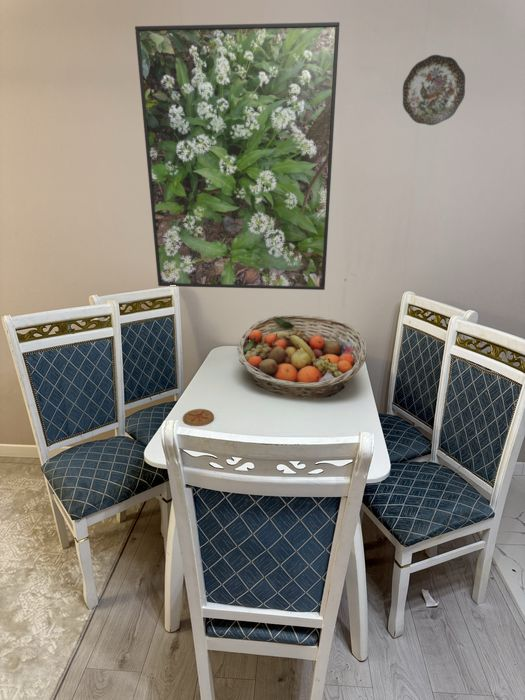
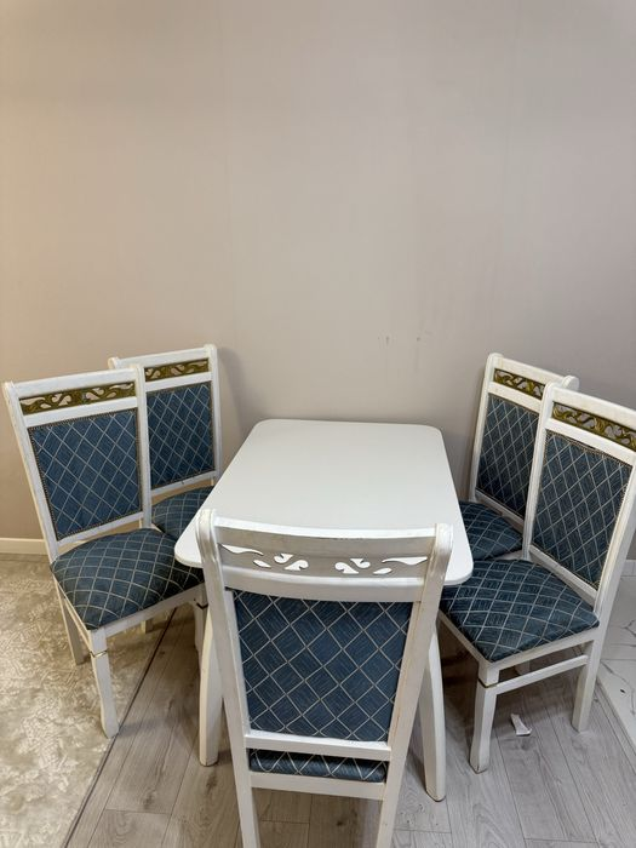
- decorative plate [402,54,466,126]
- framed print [134,21,341,291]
- coaster [182,408,215,427]
- fruit basket [236,314,368,400]
